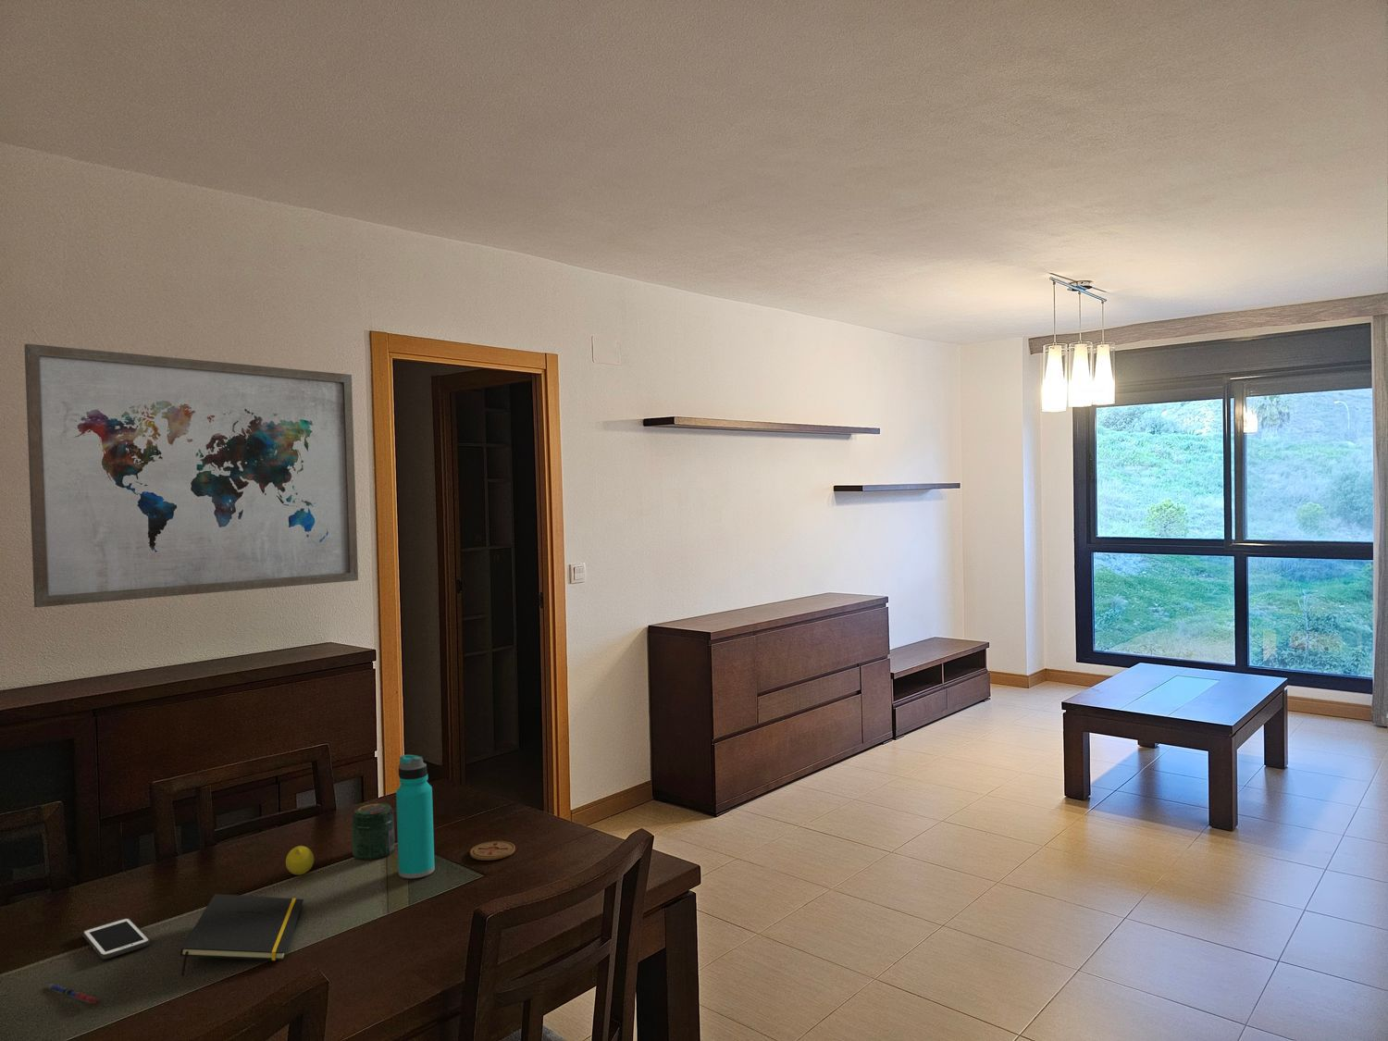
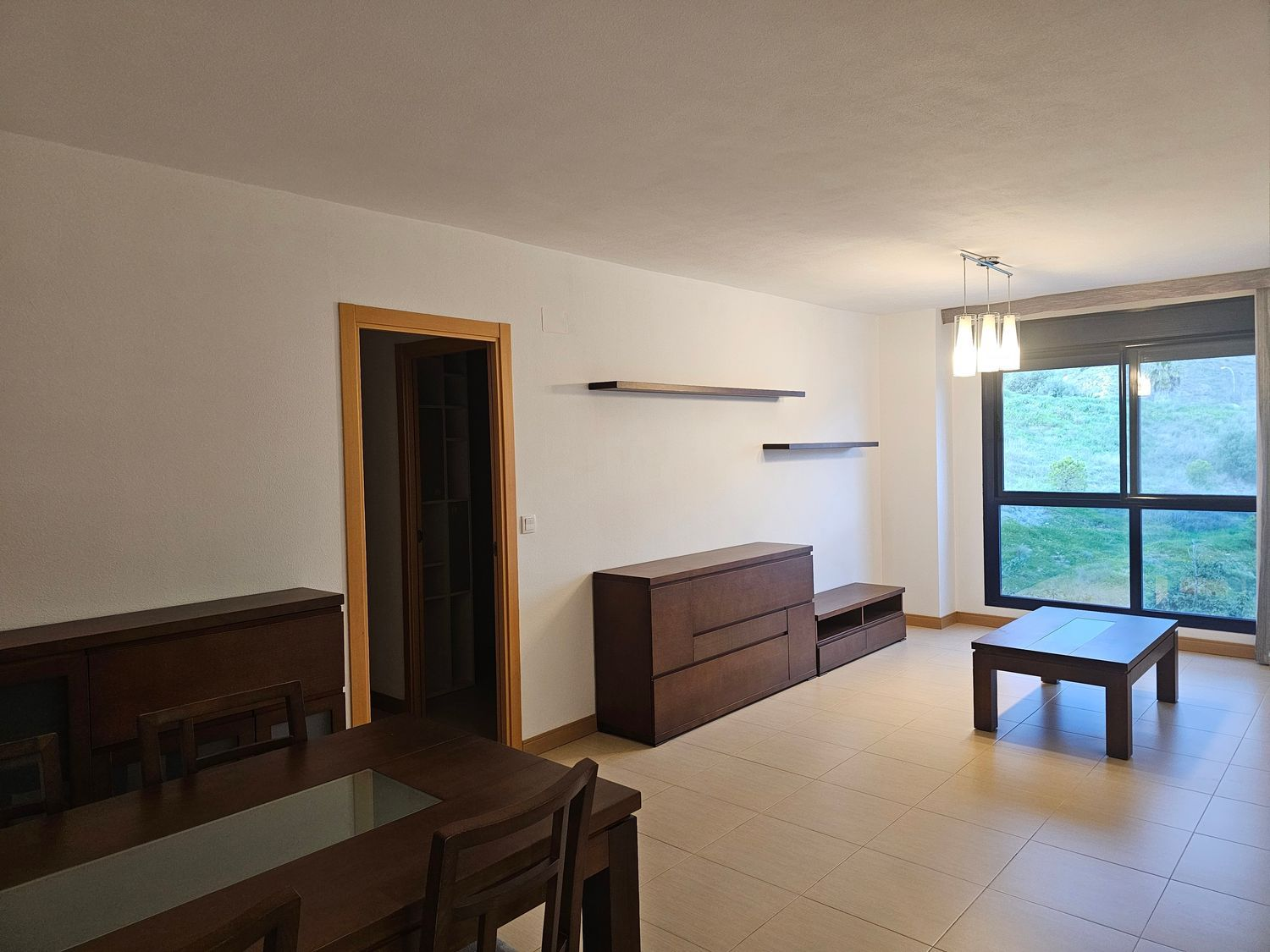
- notepad [179,893,305,978]
- wall art [23,342,360,608]
- cell phone [82,917,151,960]
- jar [351,803,396,861]
- pen [45,983,99,1005]
- fruit [285,845,315,876]
- water bottle [396,755,436,879]
- coaster [469,840,516,862]
